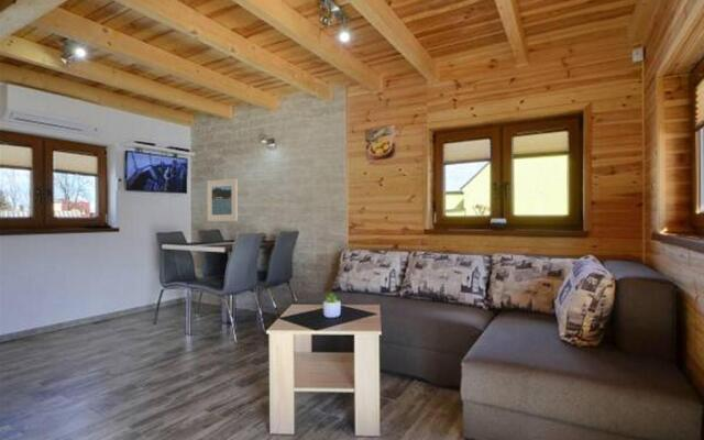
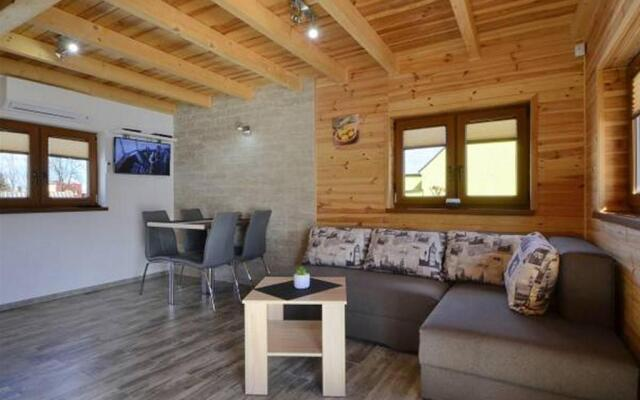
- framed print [206,178,239,222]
